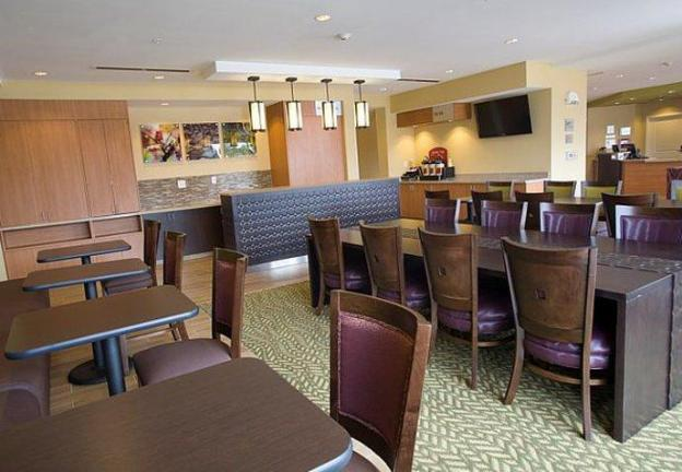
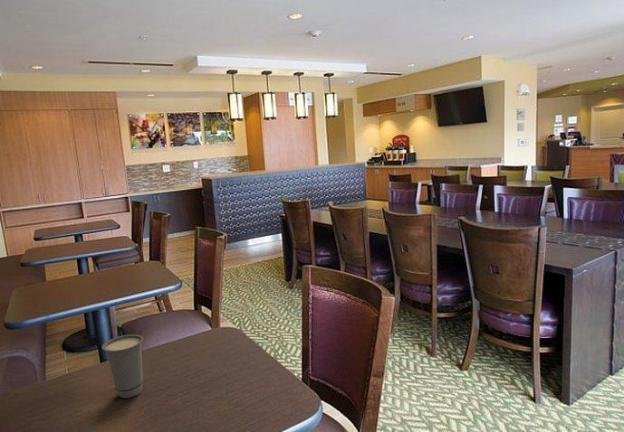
+ cup [101,333,145,399]
